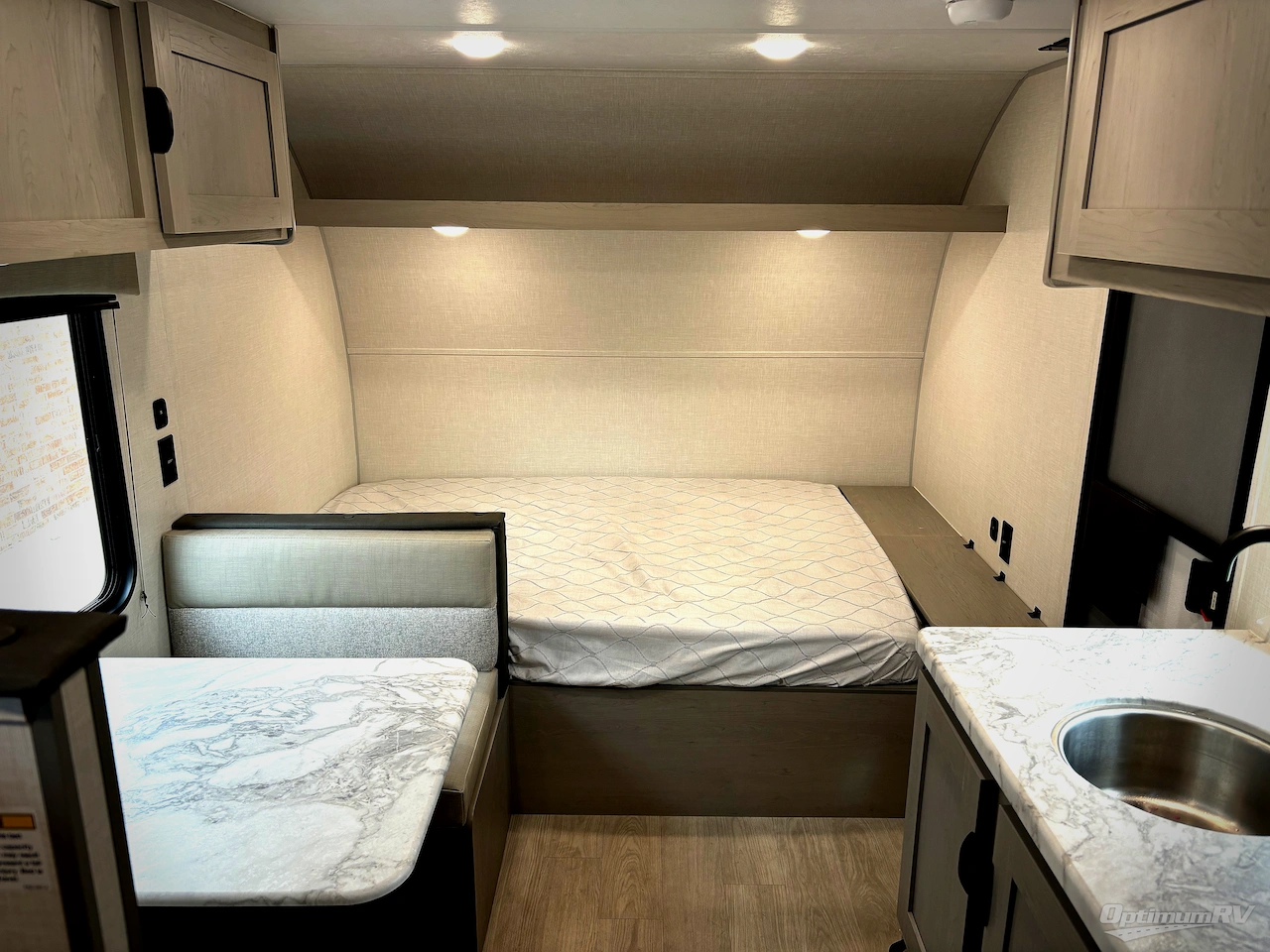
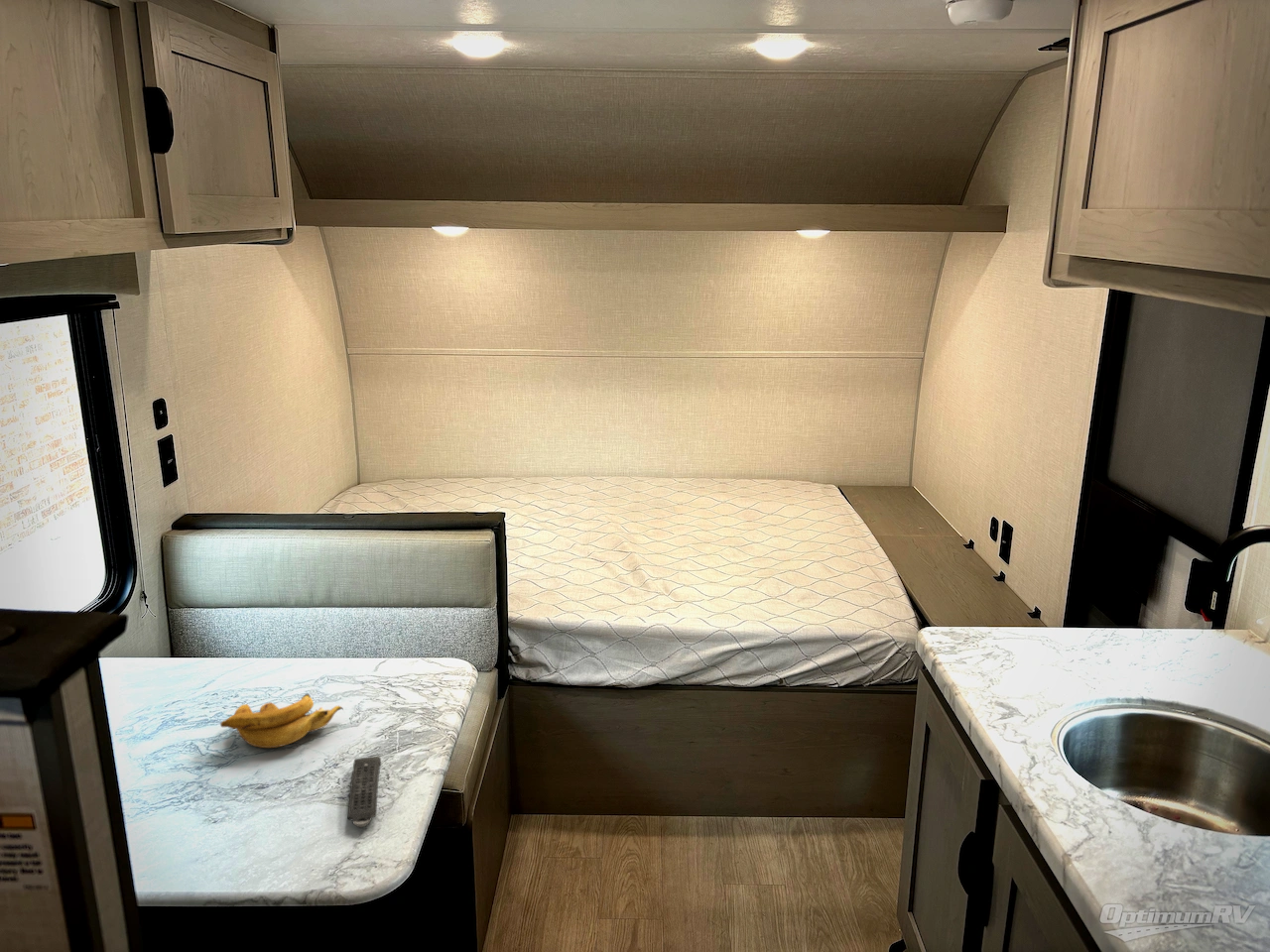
+ banana [219,693,344,749]
+ remote control [347,756,382,828]
